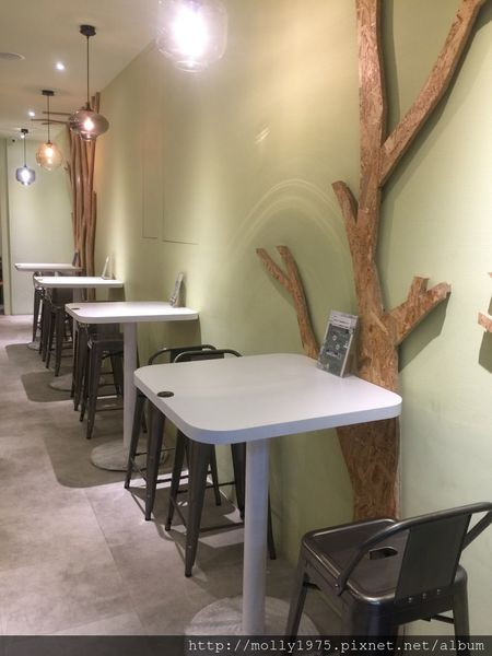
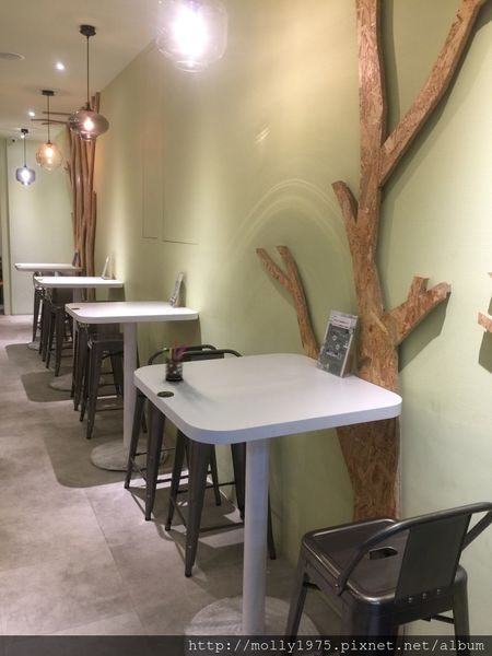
+ pen holder [160,340,187,382]
